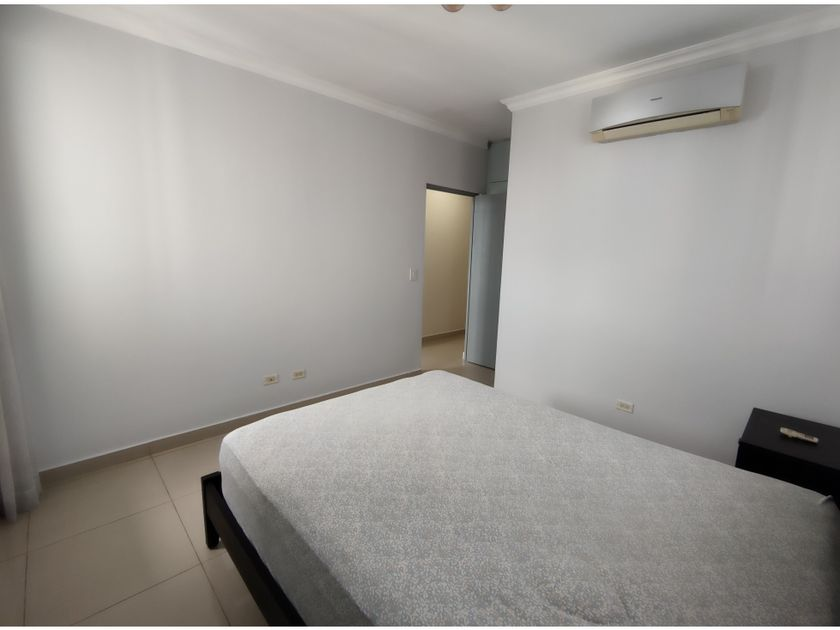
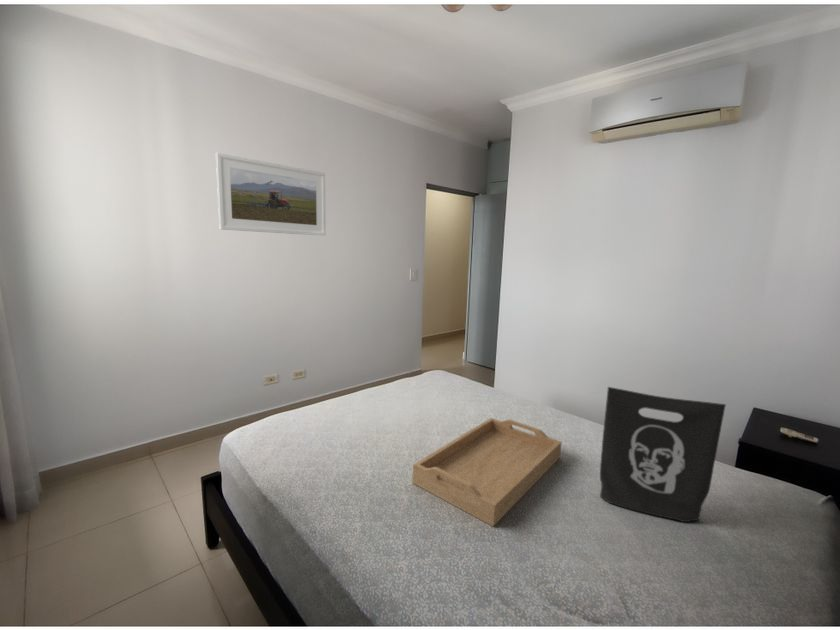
+ serving tray [412,417,563,527]
+ tote bag [599,386,727,523]
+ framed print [215,152,327,237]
